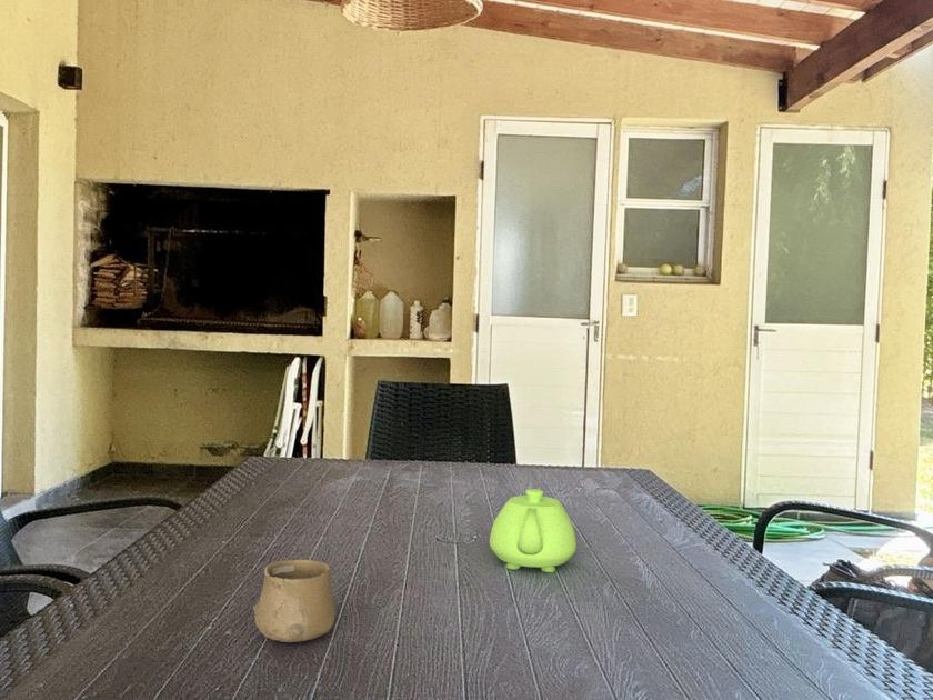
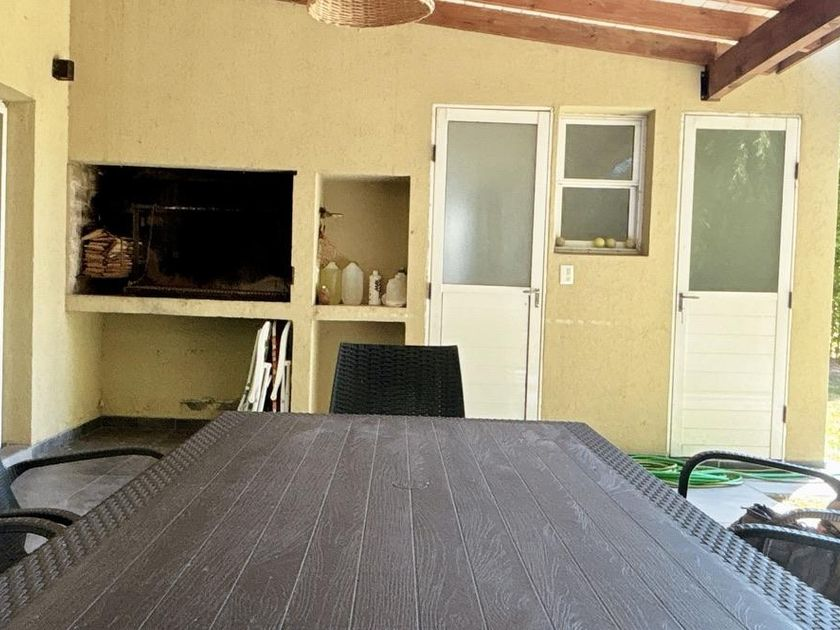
- teapot [489,488,578,573]
- cup [252,558,337,643]
